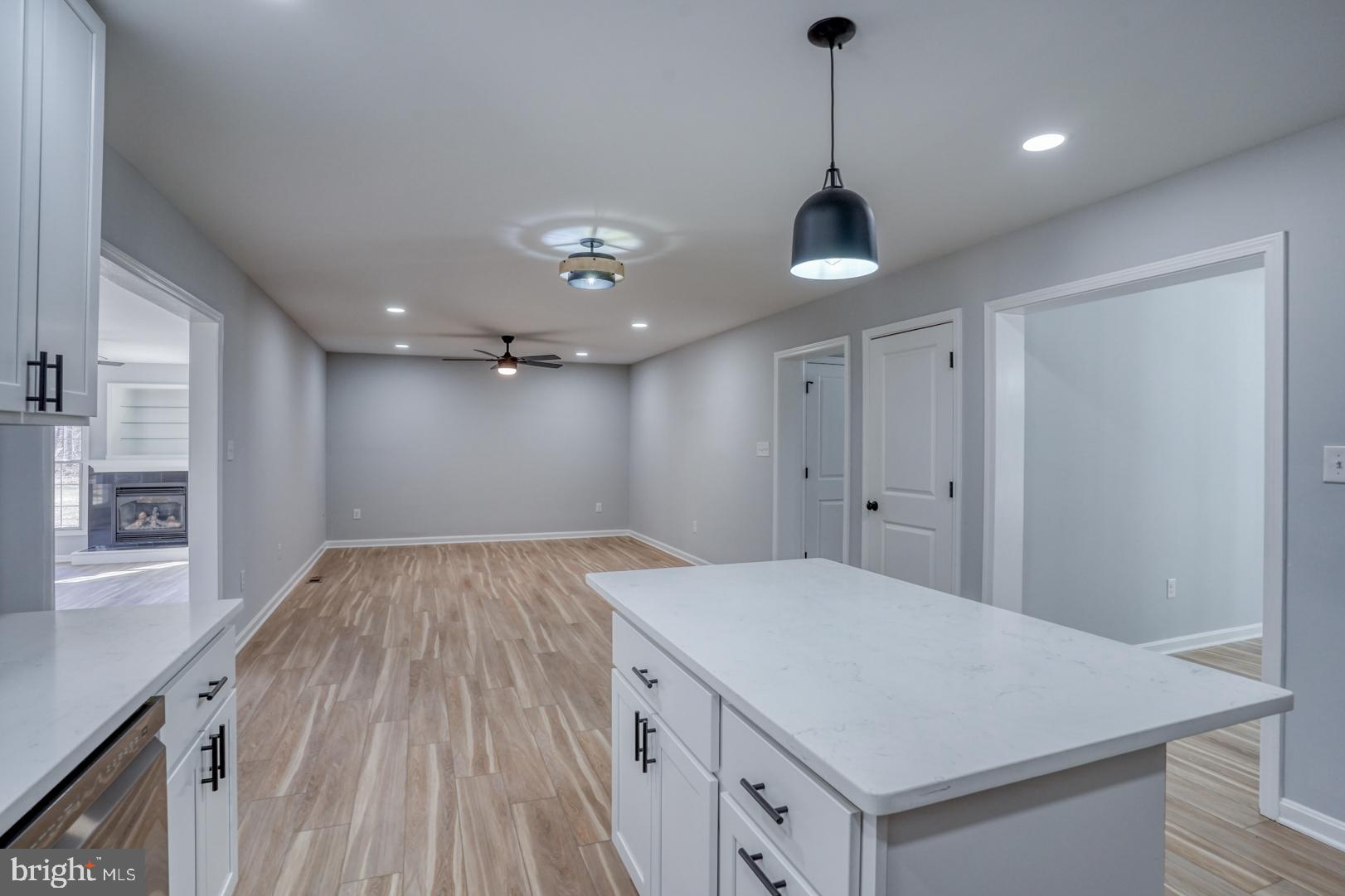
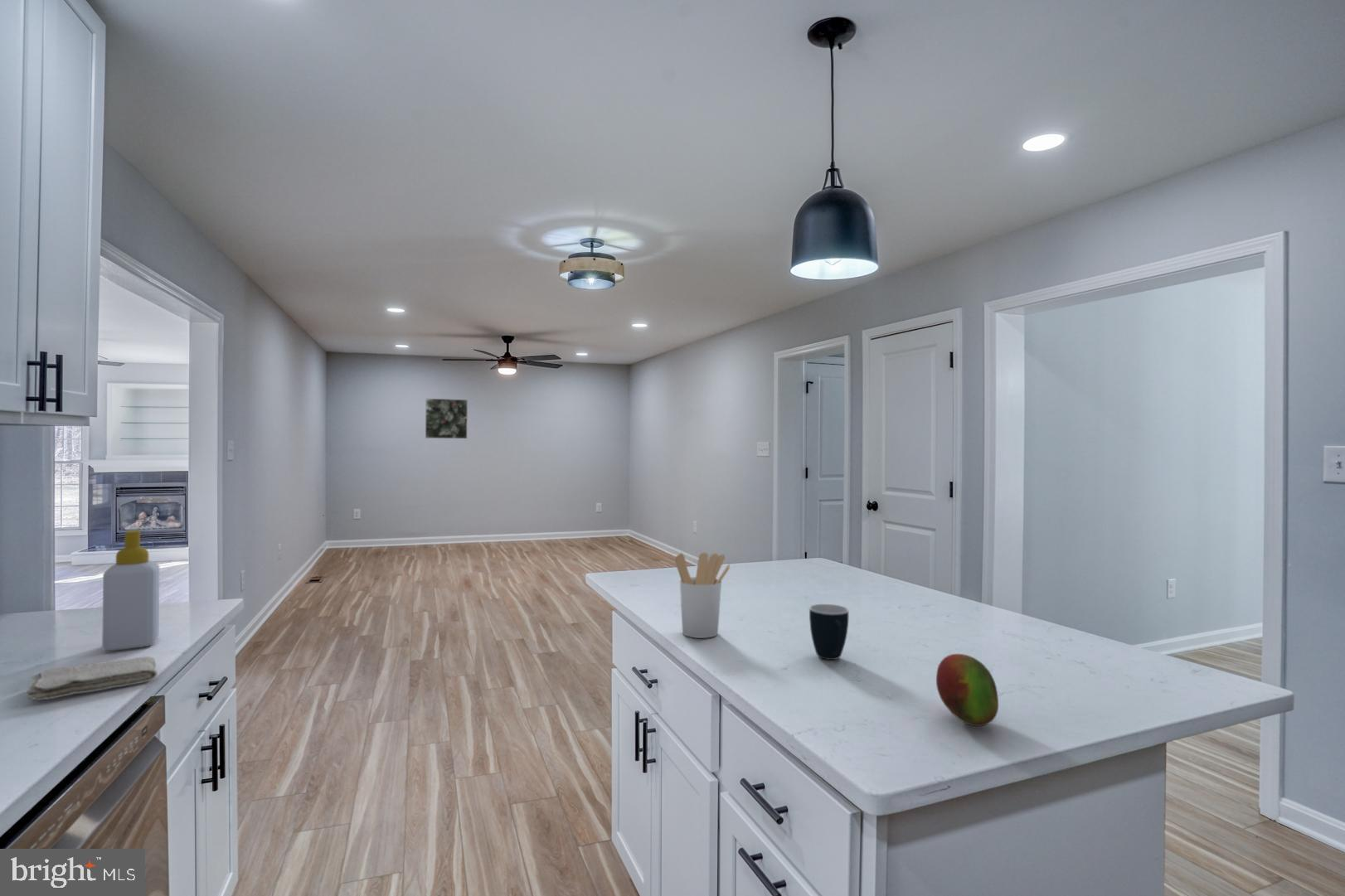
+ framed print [425,398,469,439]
+ washcloth [26,656,158,701]
+ fruit [935,653,999,727]
+ utensil holder [674,552,731,639]
+ soap bottle [101,529,160,651]
+ mug [808,603,849,661]
